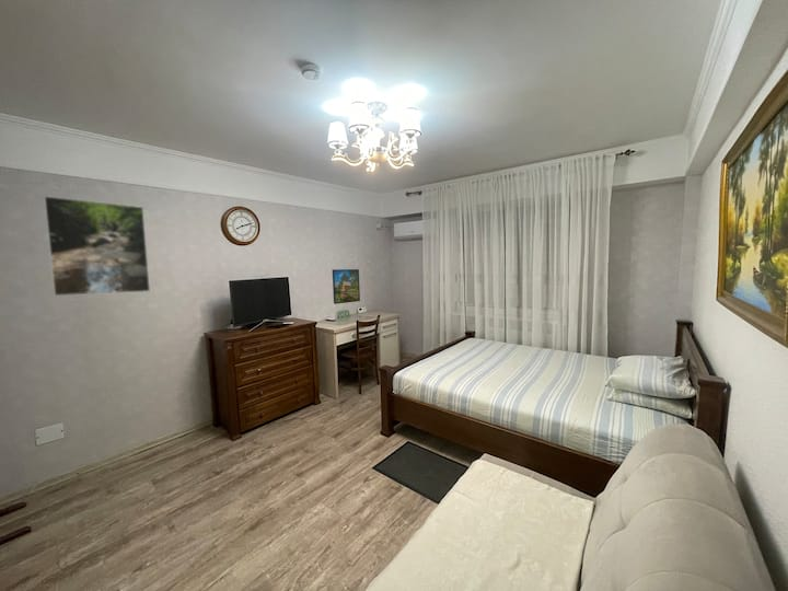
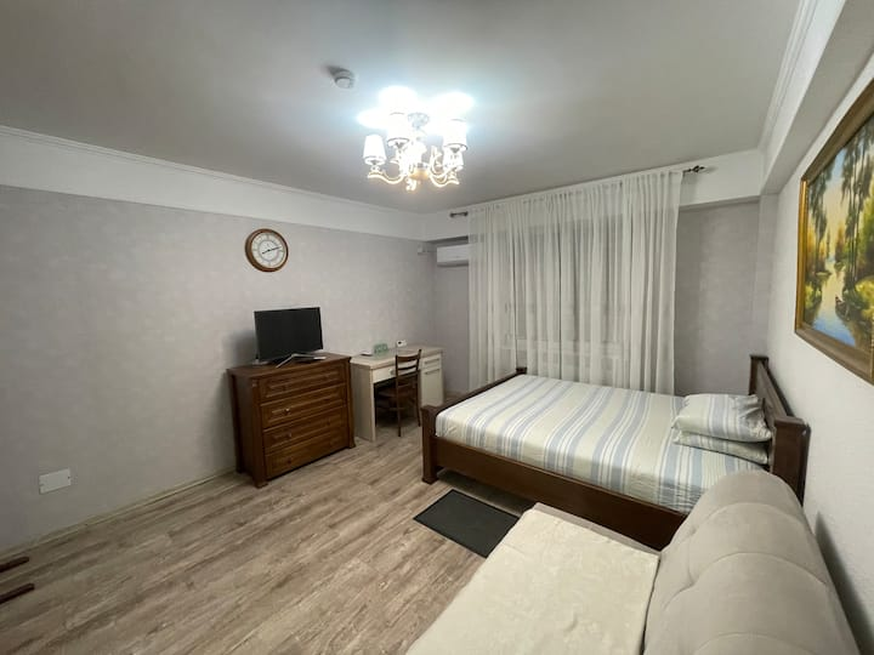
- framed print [332,268,361,305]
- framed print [43,195,151,297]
